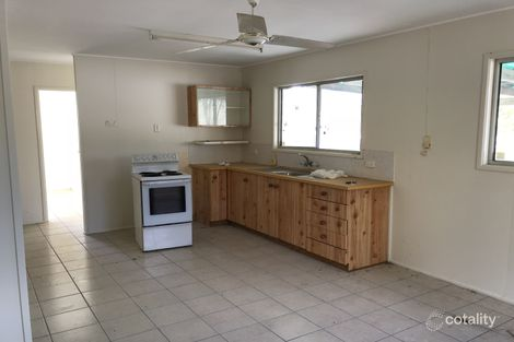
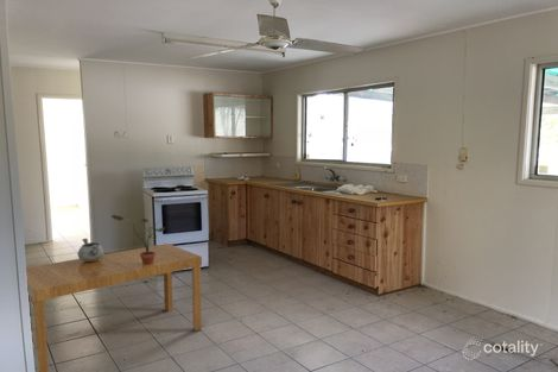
+ potted plant [110,214,166,265]
+ decorative bowl [77,237,106,261]
+ dining table [25,242,203,372]
